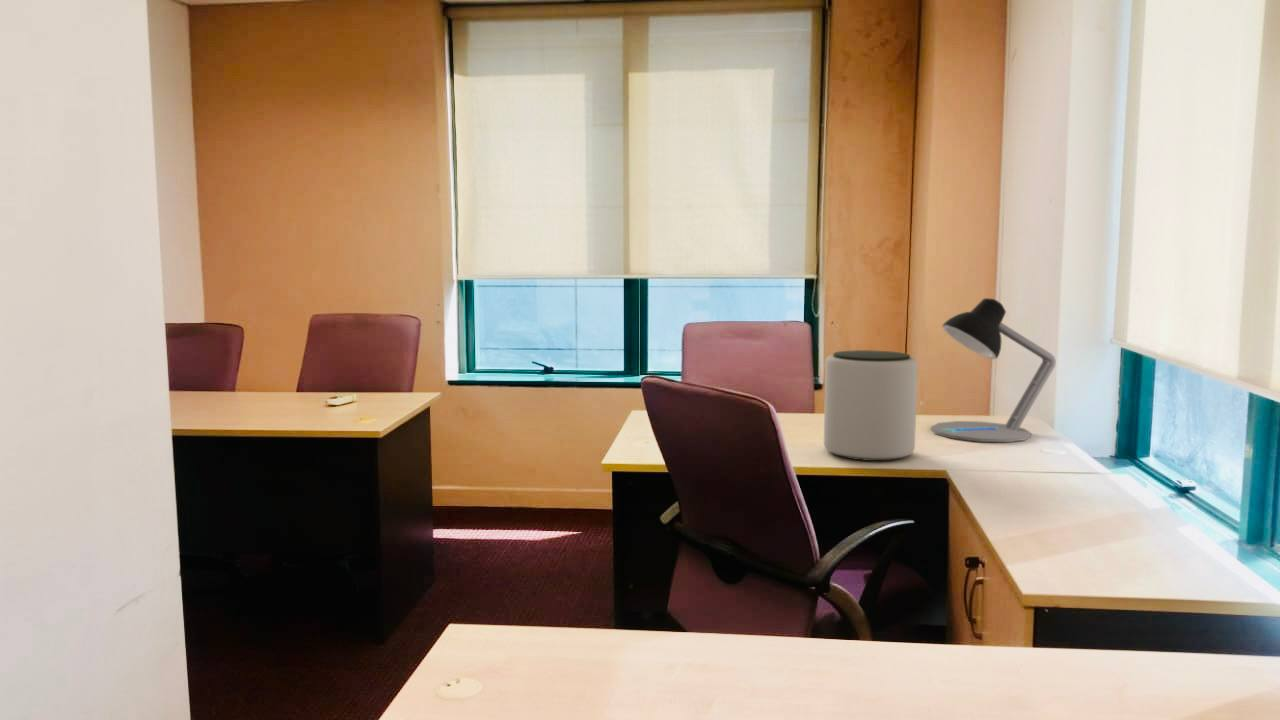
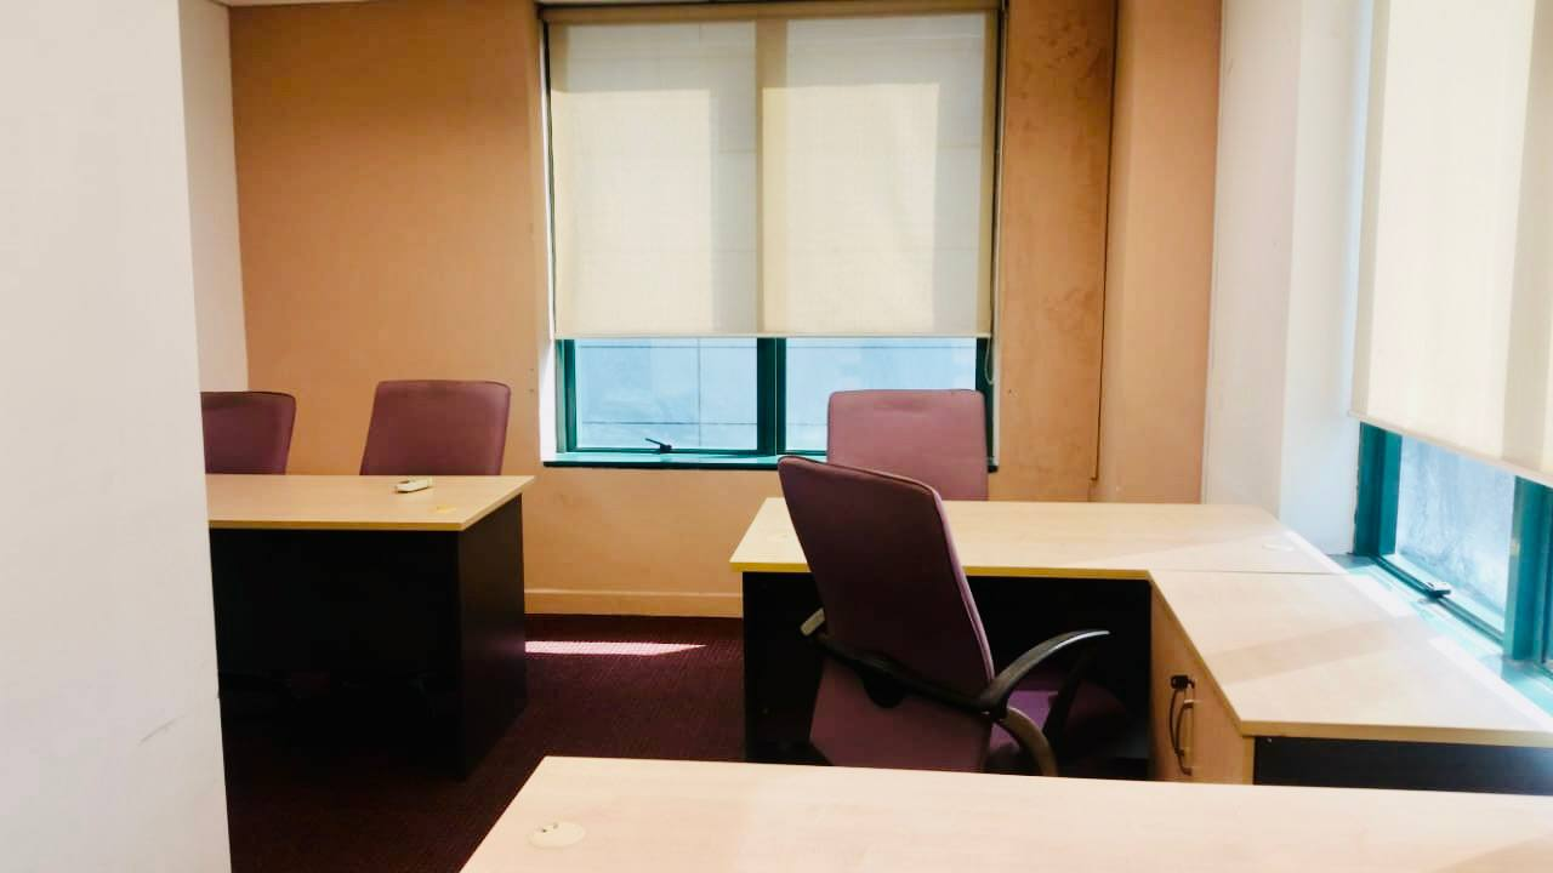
- desk lamp [930,297,1057,443]
- plant pot [823,349,919,462]
